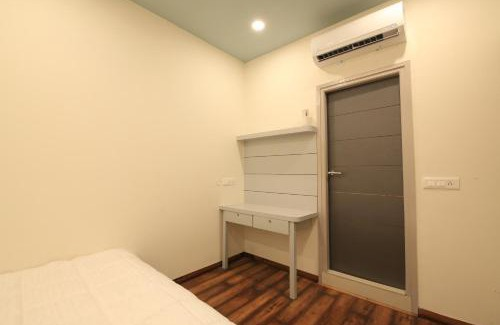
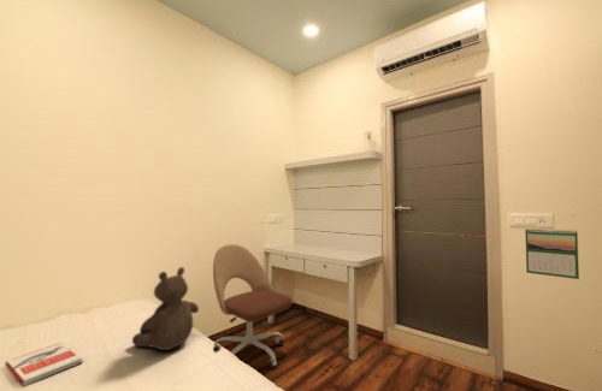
+ calendar [524,227,580,280]
+ teddy bear [131,266,200,351]
+ office chair [212,243,294,369]
+ book [4,342,83,387]
